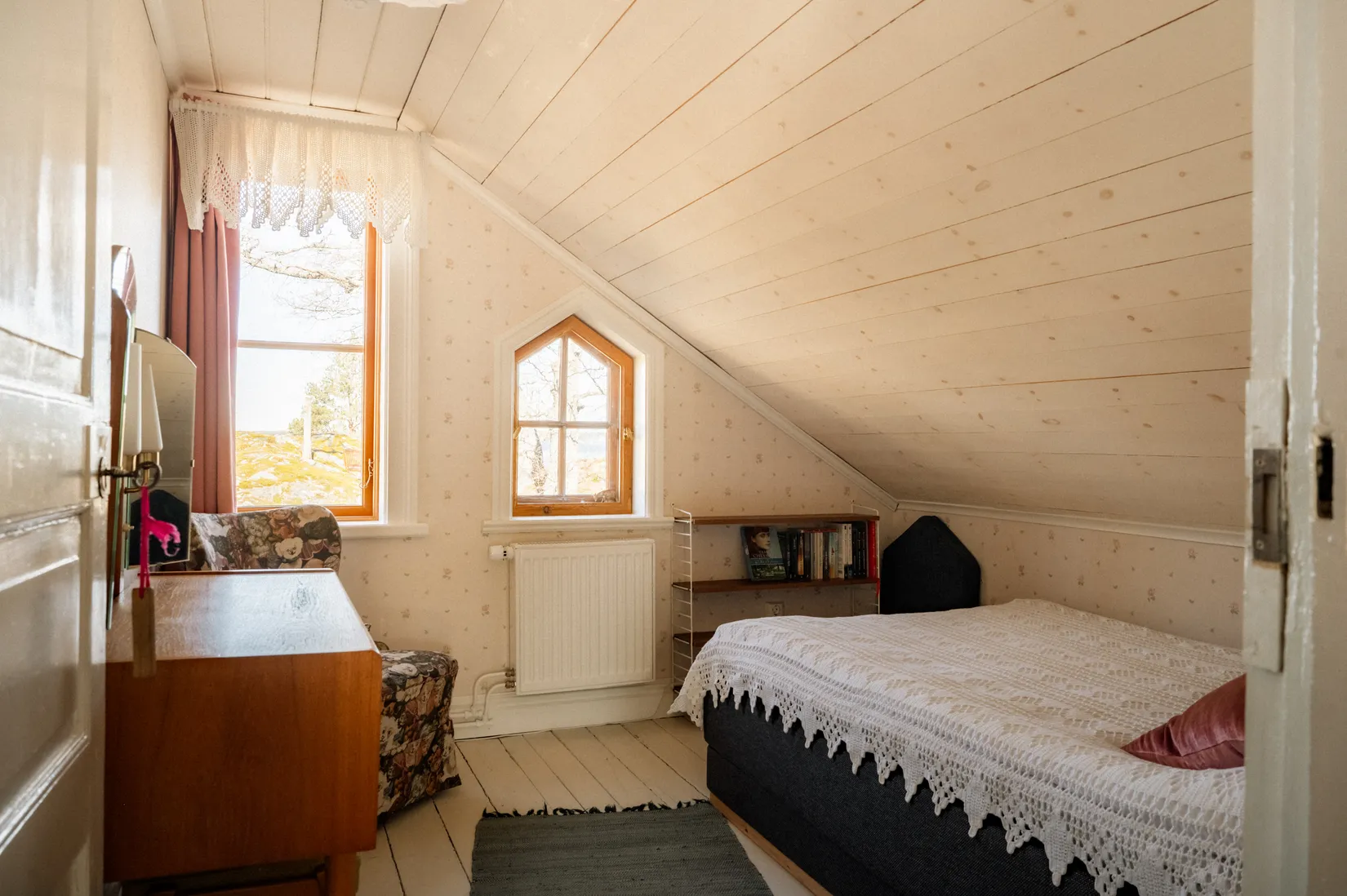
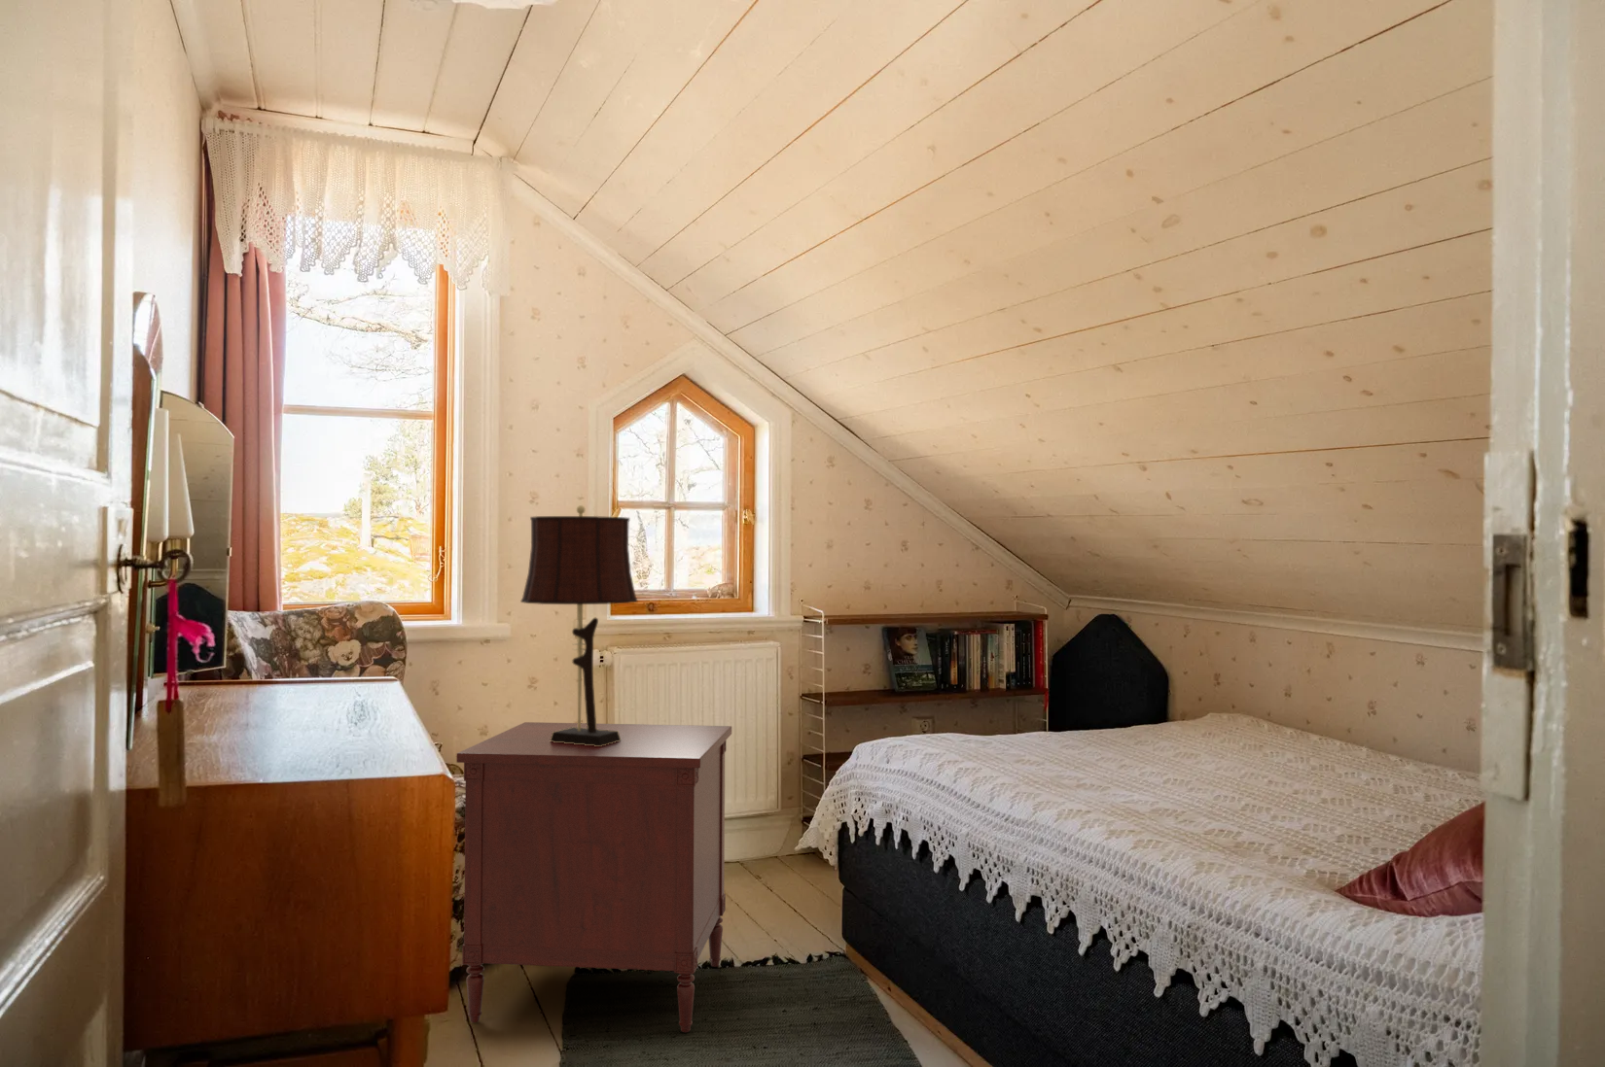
+ dresser [455,720,733,1032]
+ table lamp [520,505,639,747]
